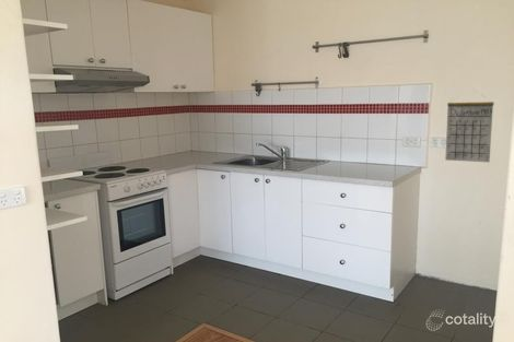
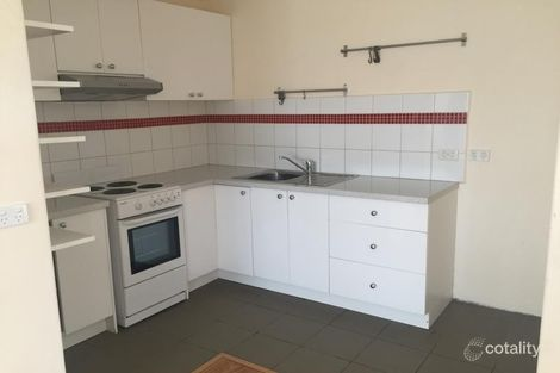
- calendar [444,89,495,164]
